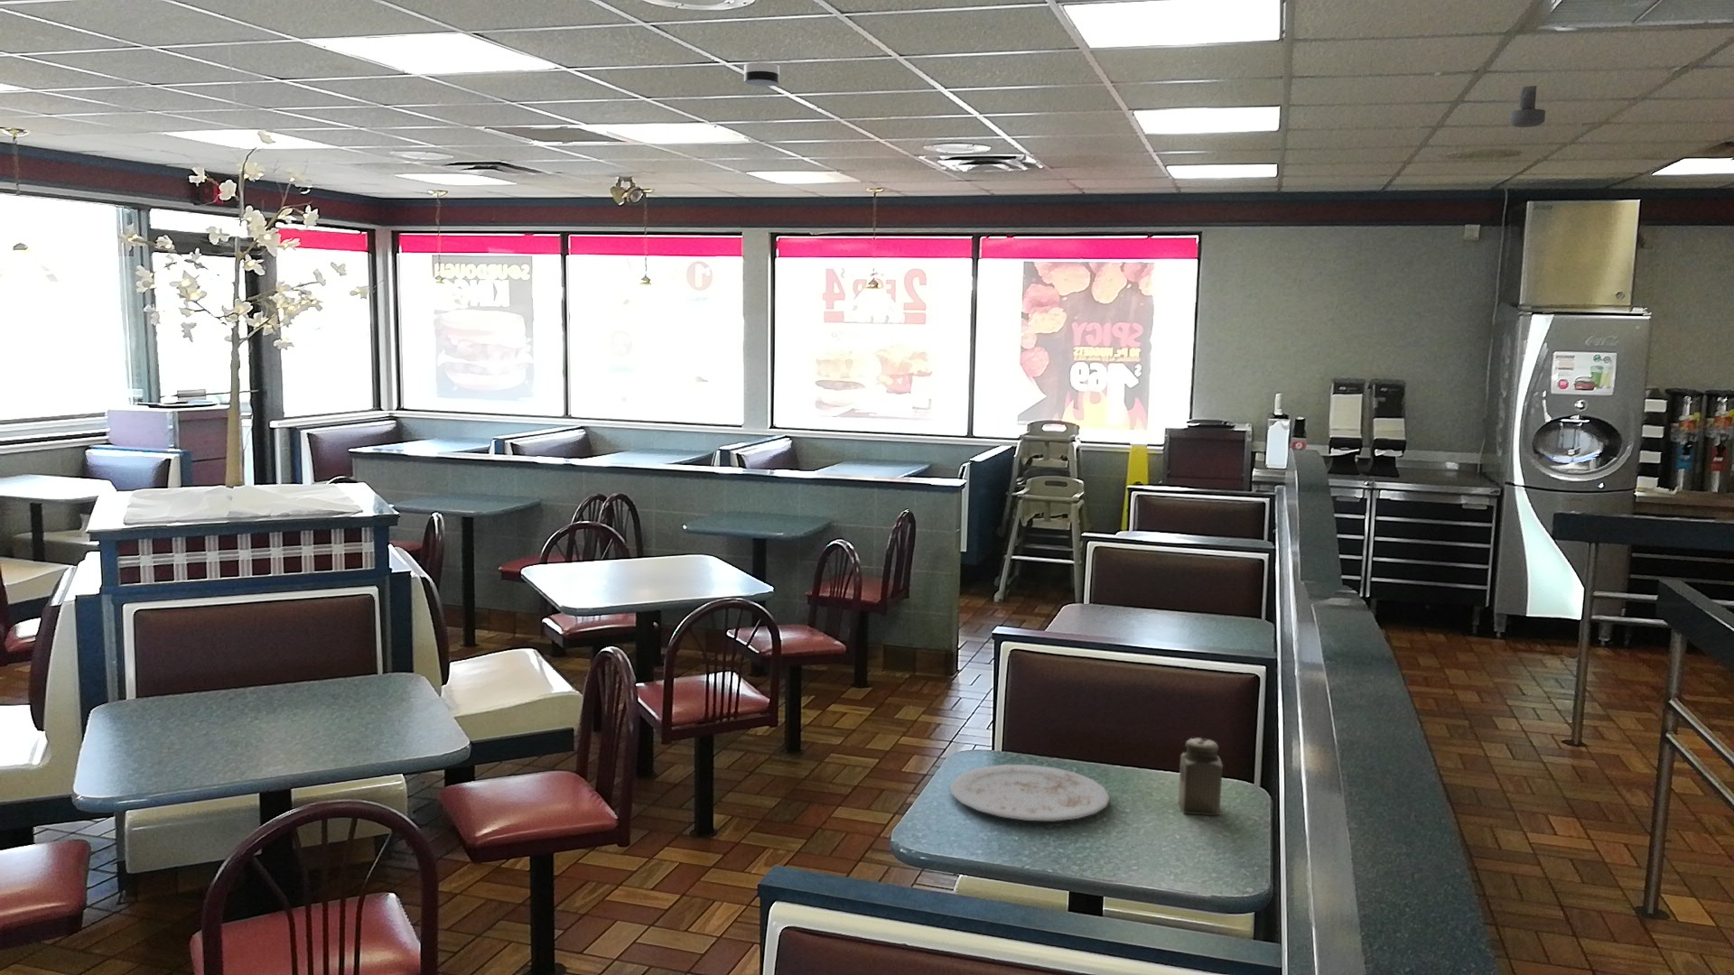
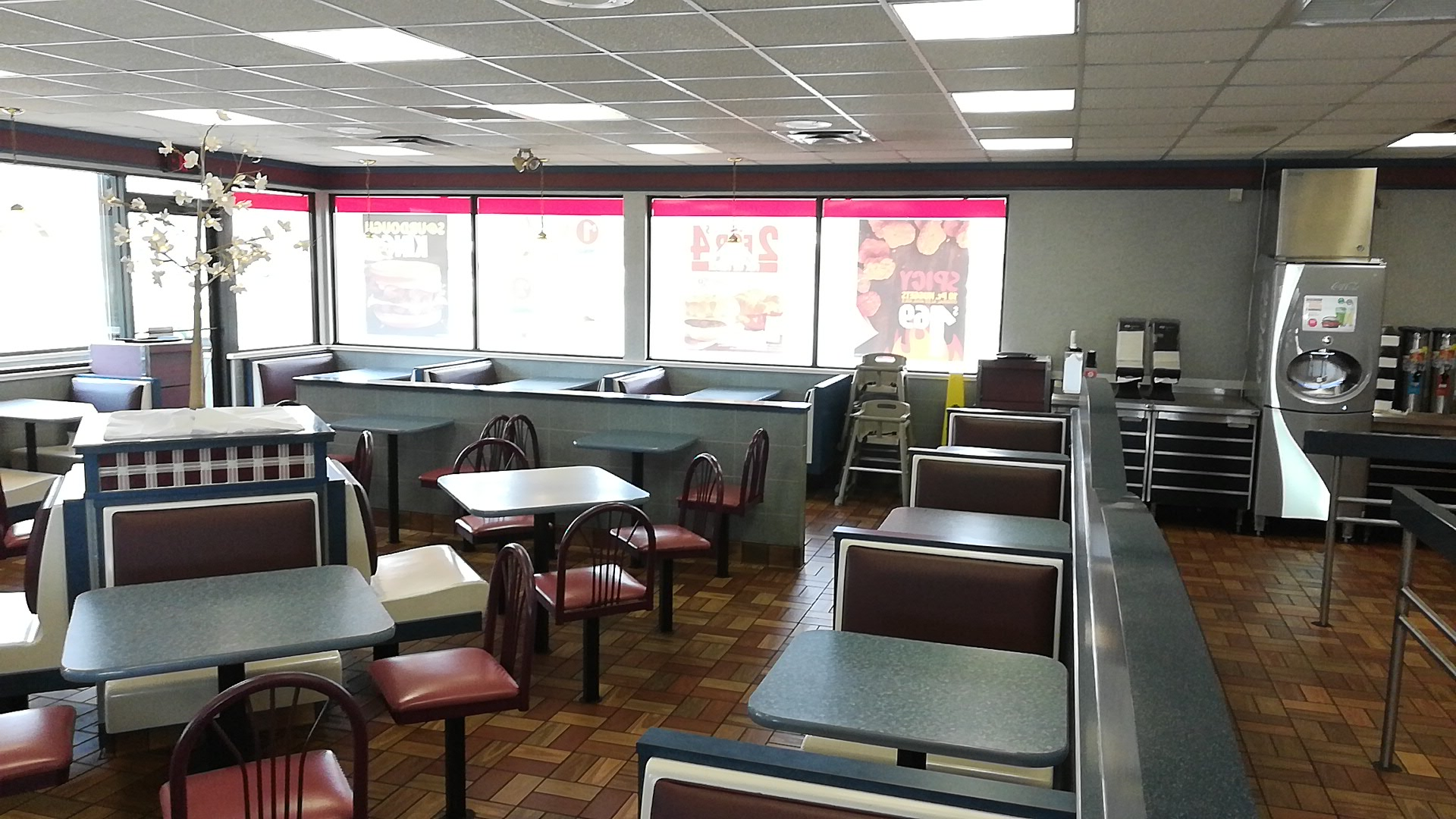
- plate [949,764,1111,821]
- salt shaker [1177,738,1224,817]
- smoke detector [743,62,780,88]
- security camera [1508,85,1546,129]
